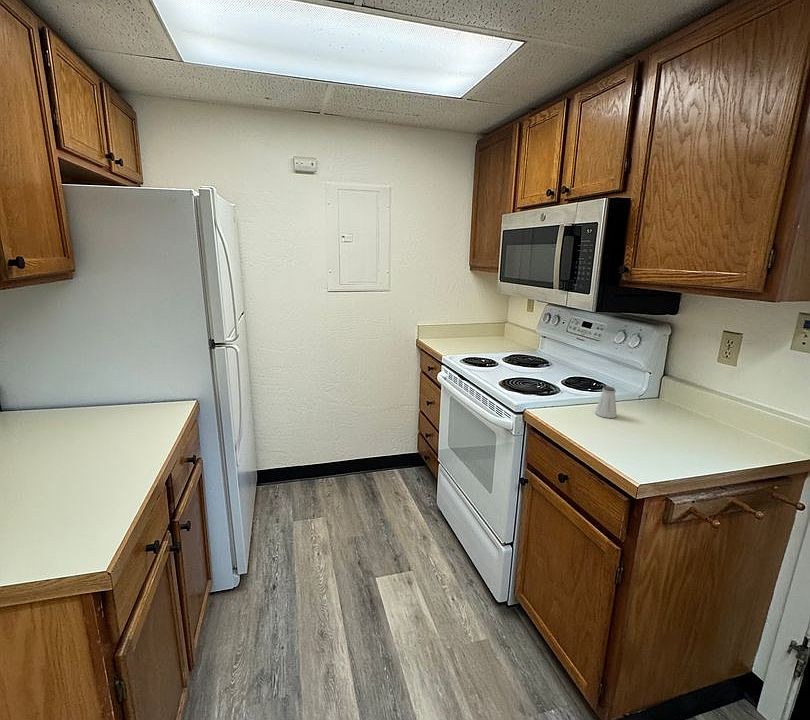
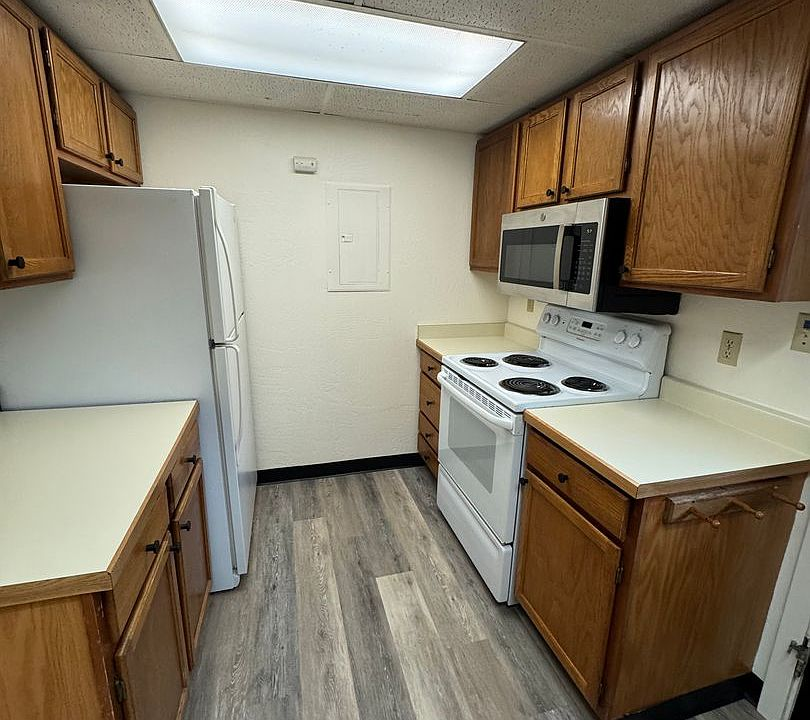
- saltshaker [594,386,618,419]
